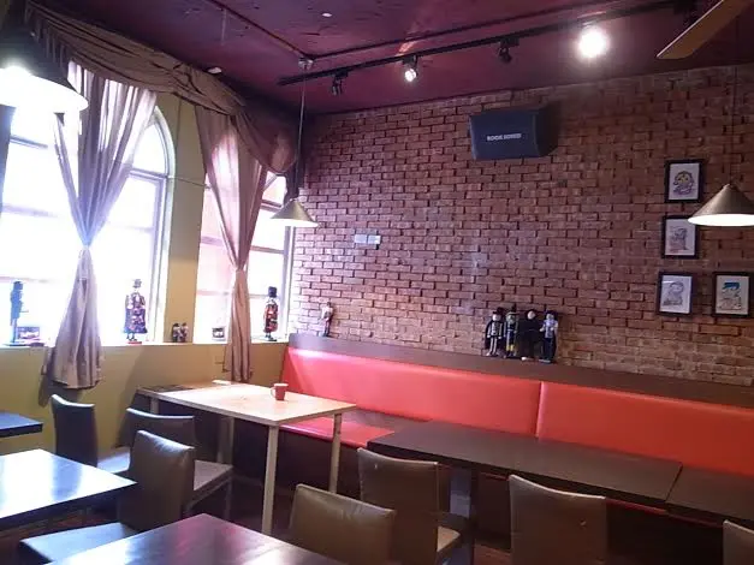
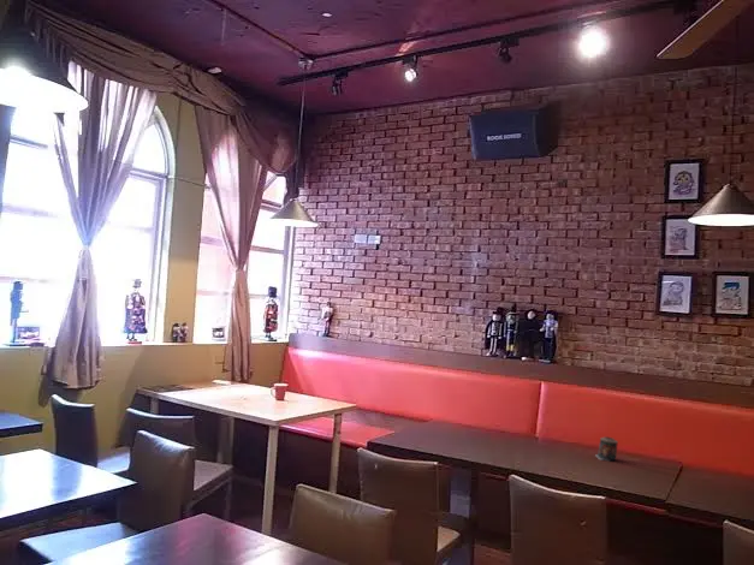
+ candle [594,435,619,462]
